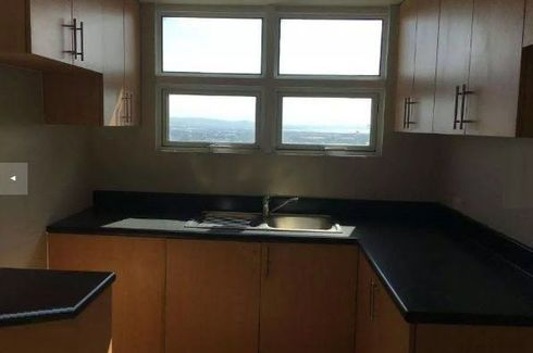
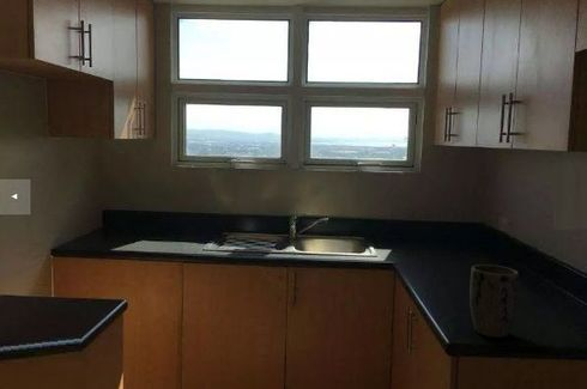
+ plant pot [468,263,520,339]
